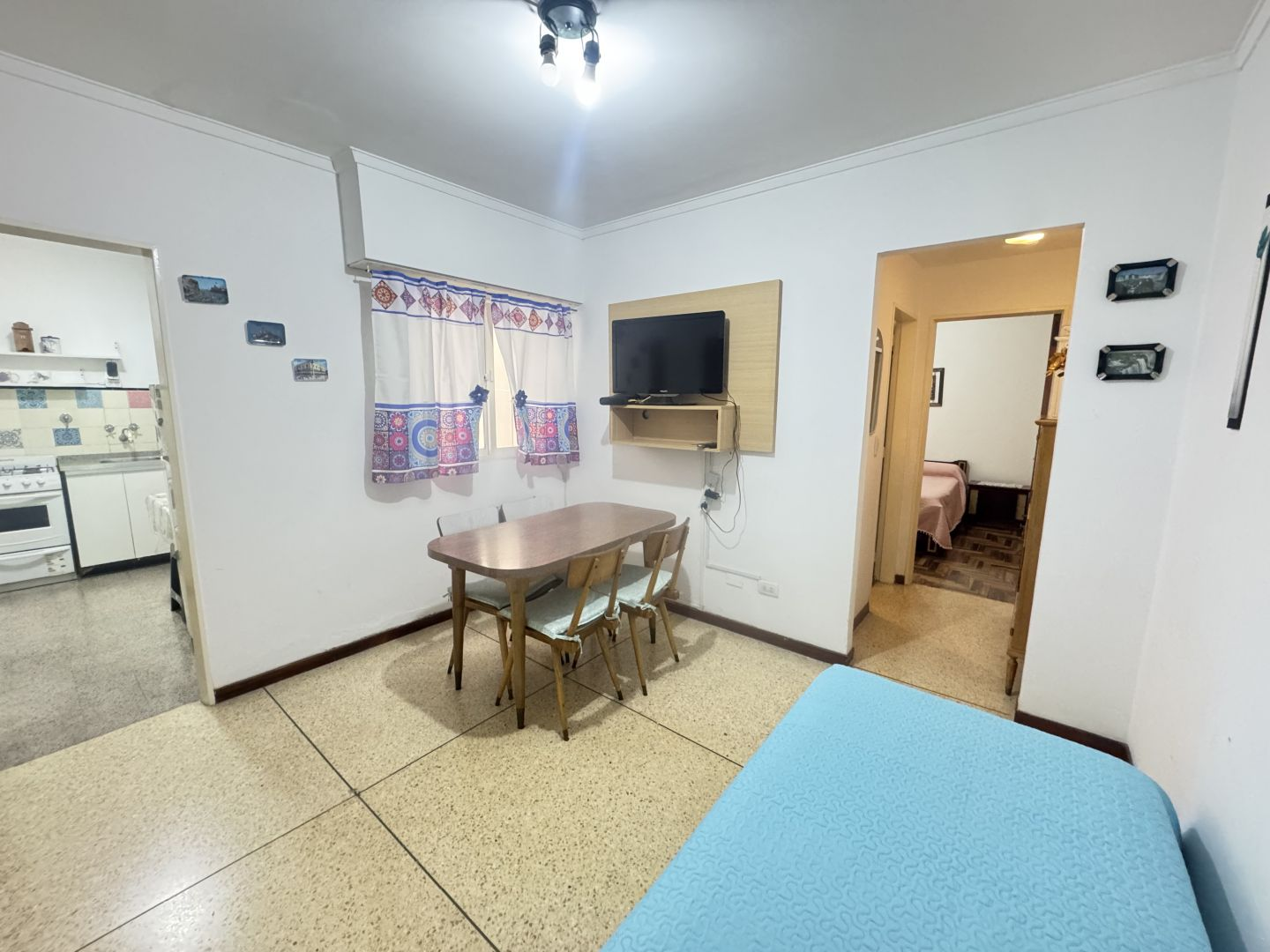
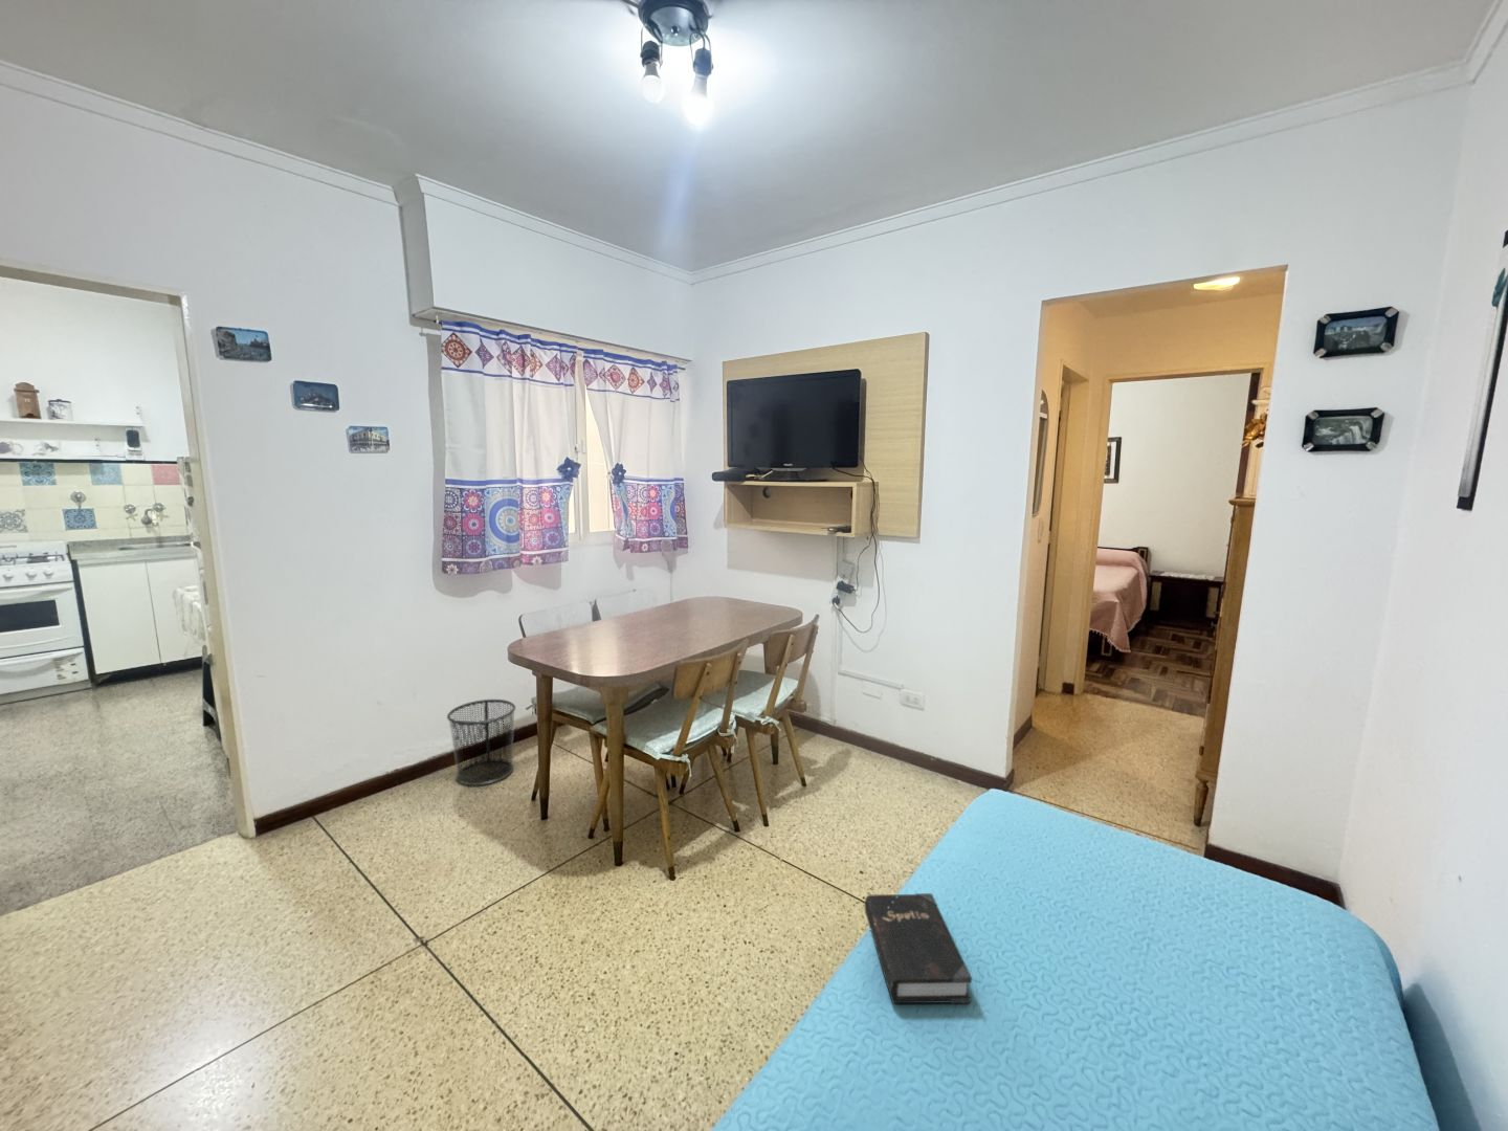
+ hardback book [864,892,972,1004]
+ waste bin [446,699,517,786]
